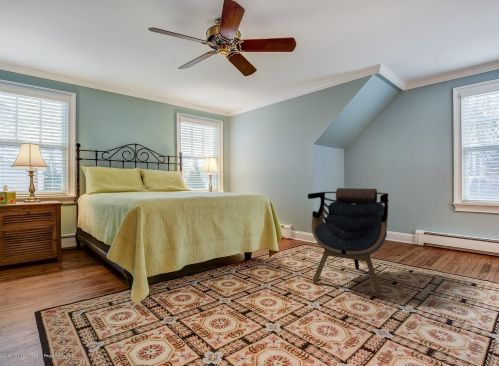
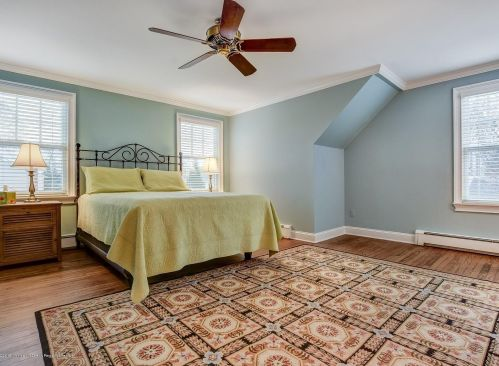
- armchair [307,187,390,297]
